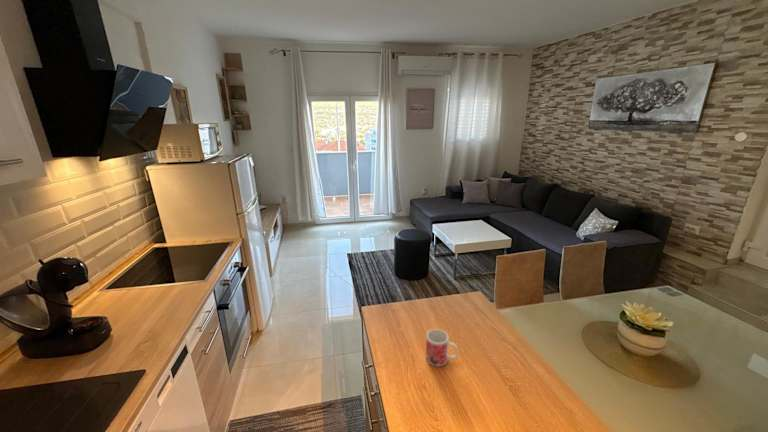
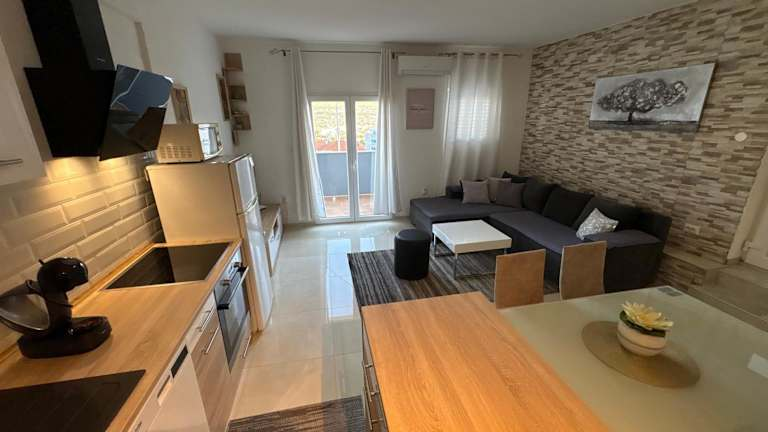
- mug [425,328,460,367]
